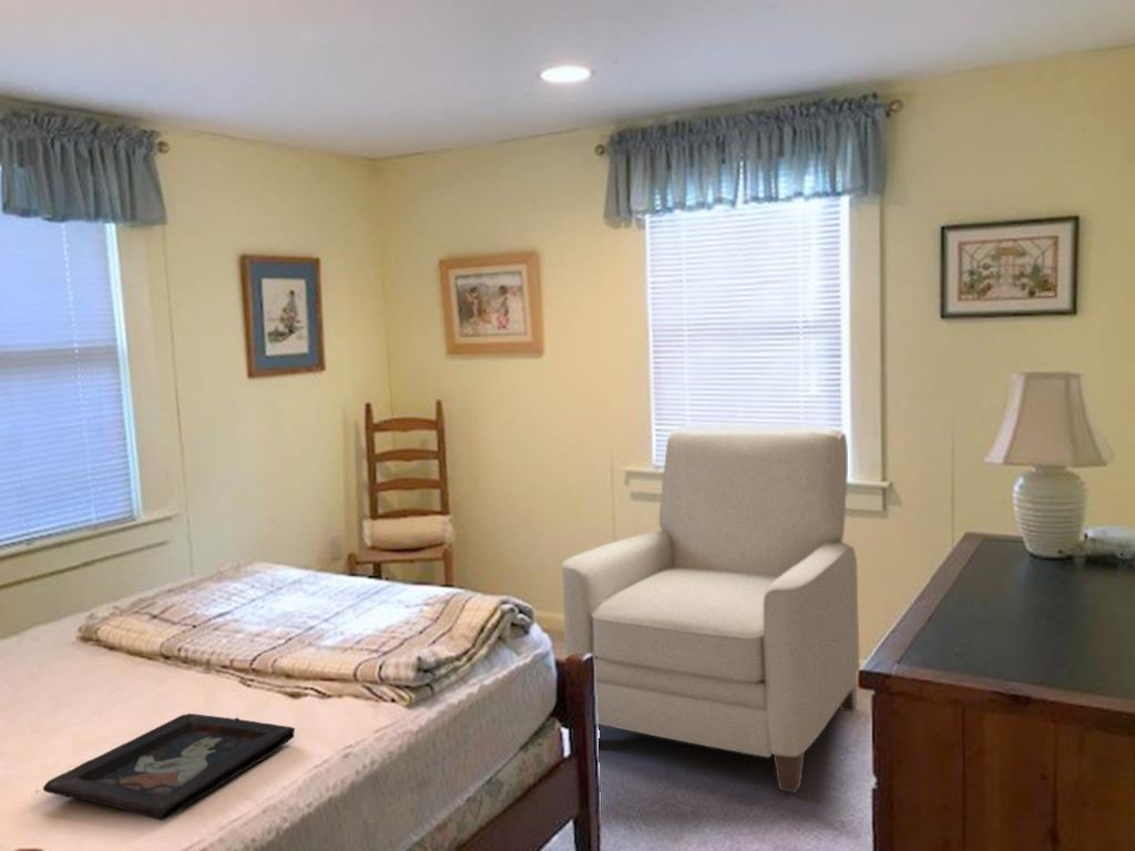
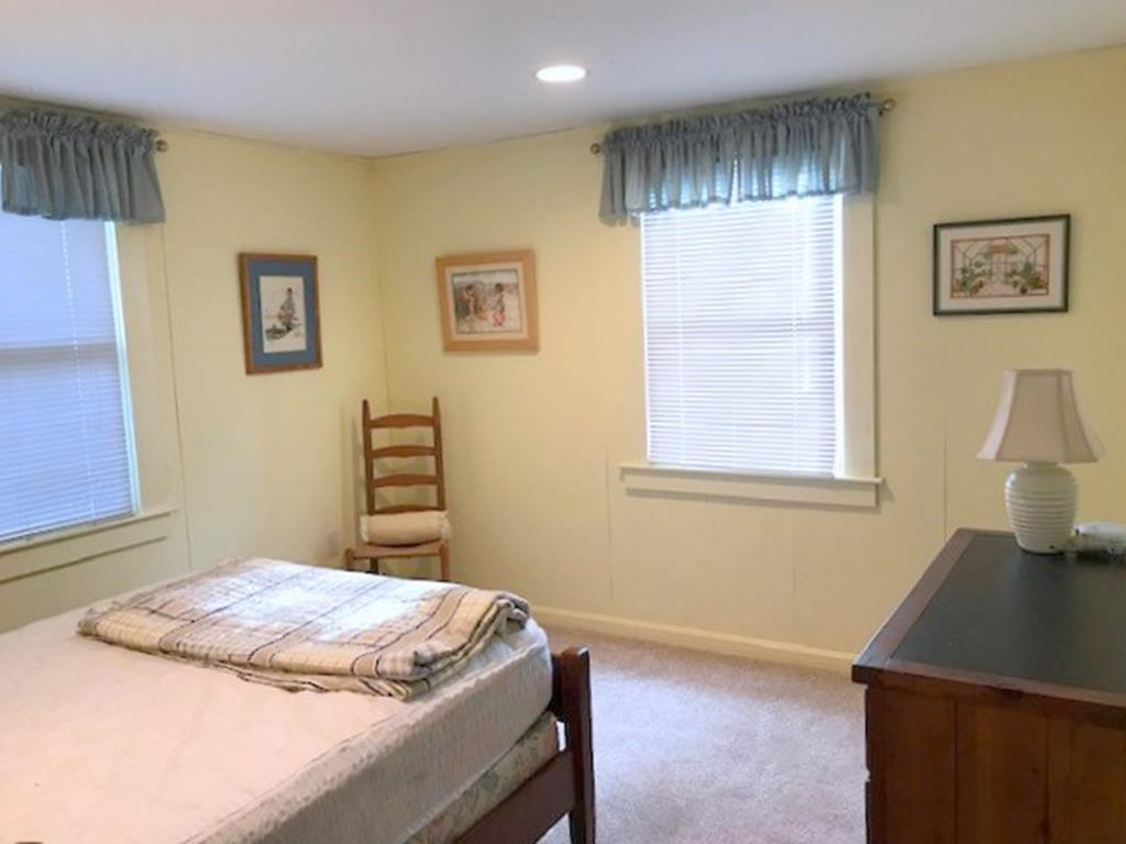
- decorative tray [42,712,296,822]
- chair [561,423,861,793]
